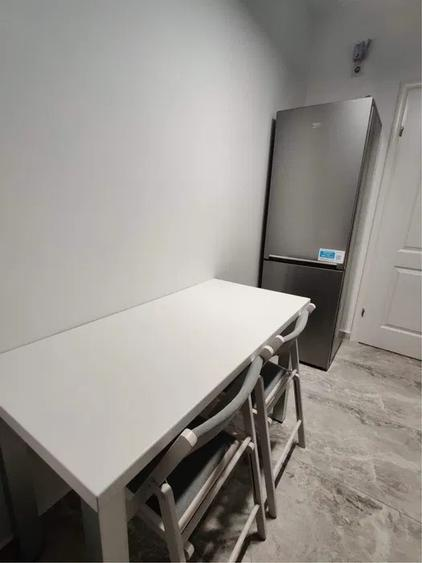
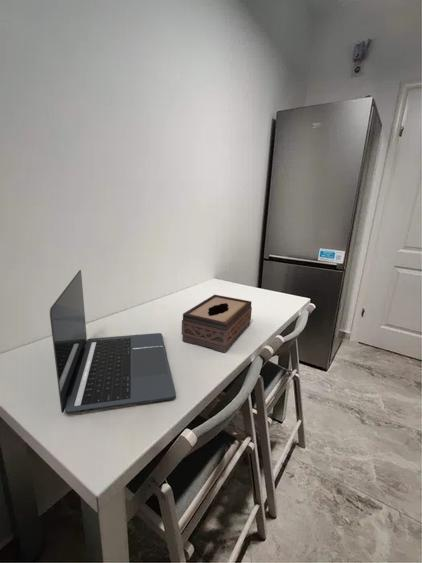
+ laptop [49,269,177,415]
+ tissue box [181,294,253,354]
